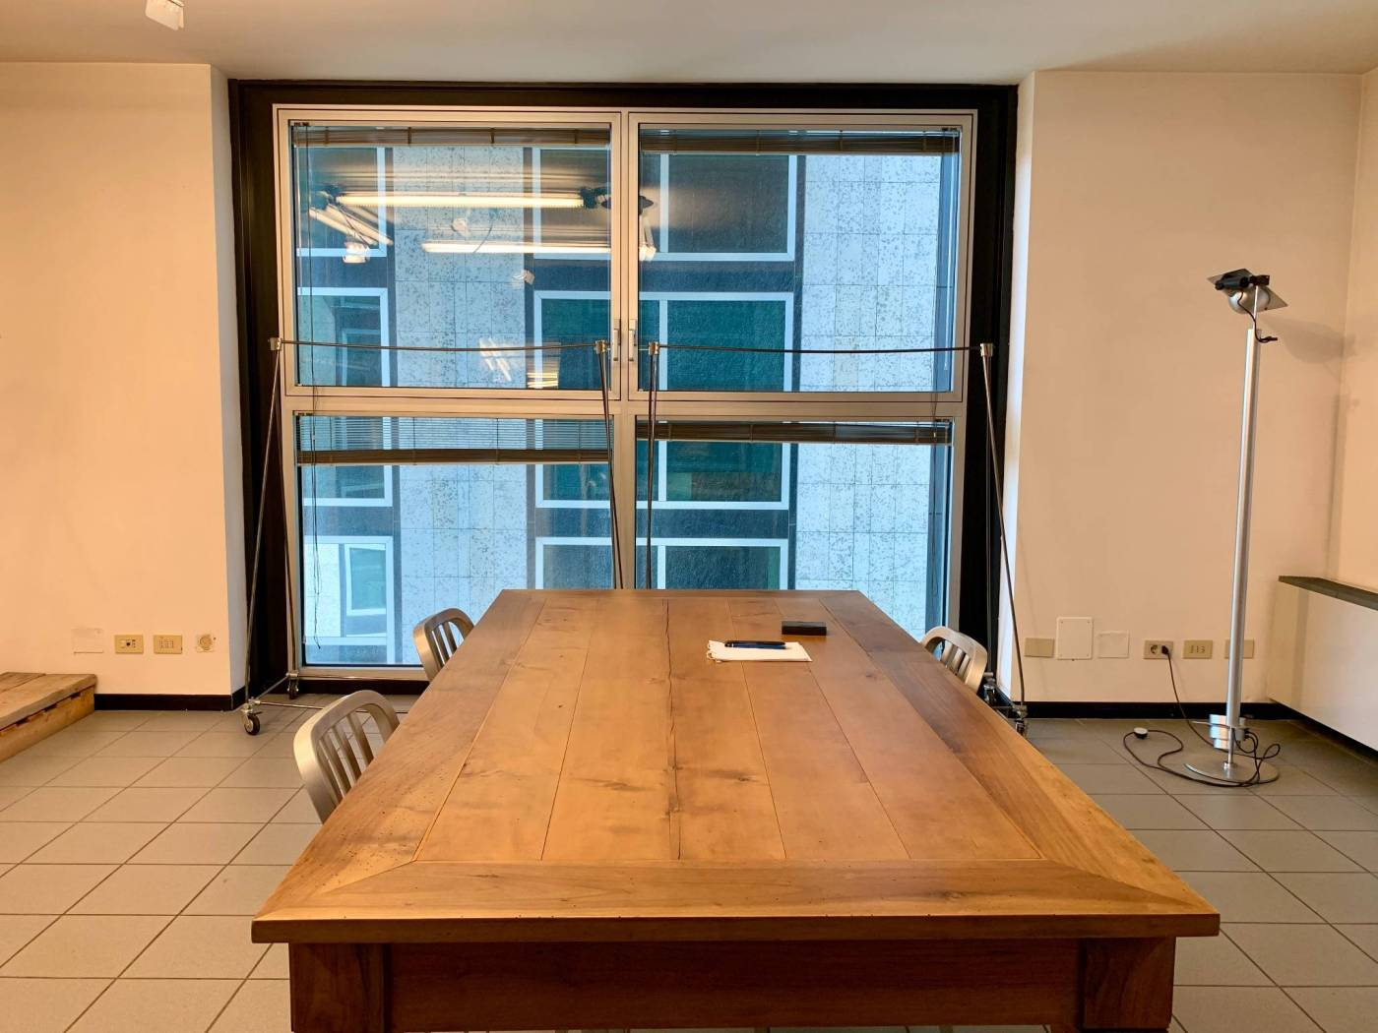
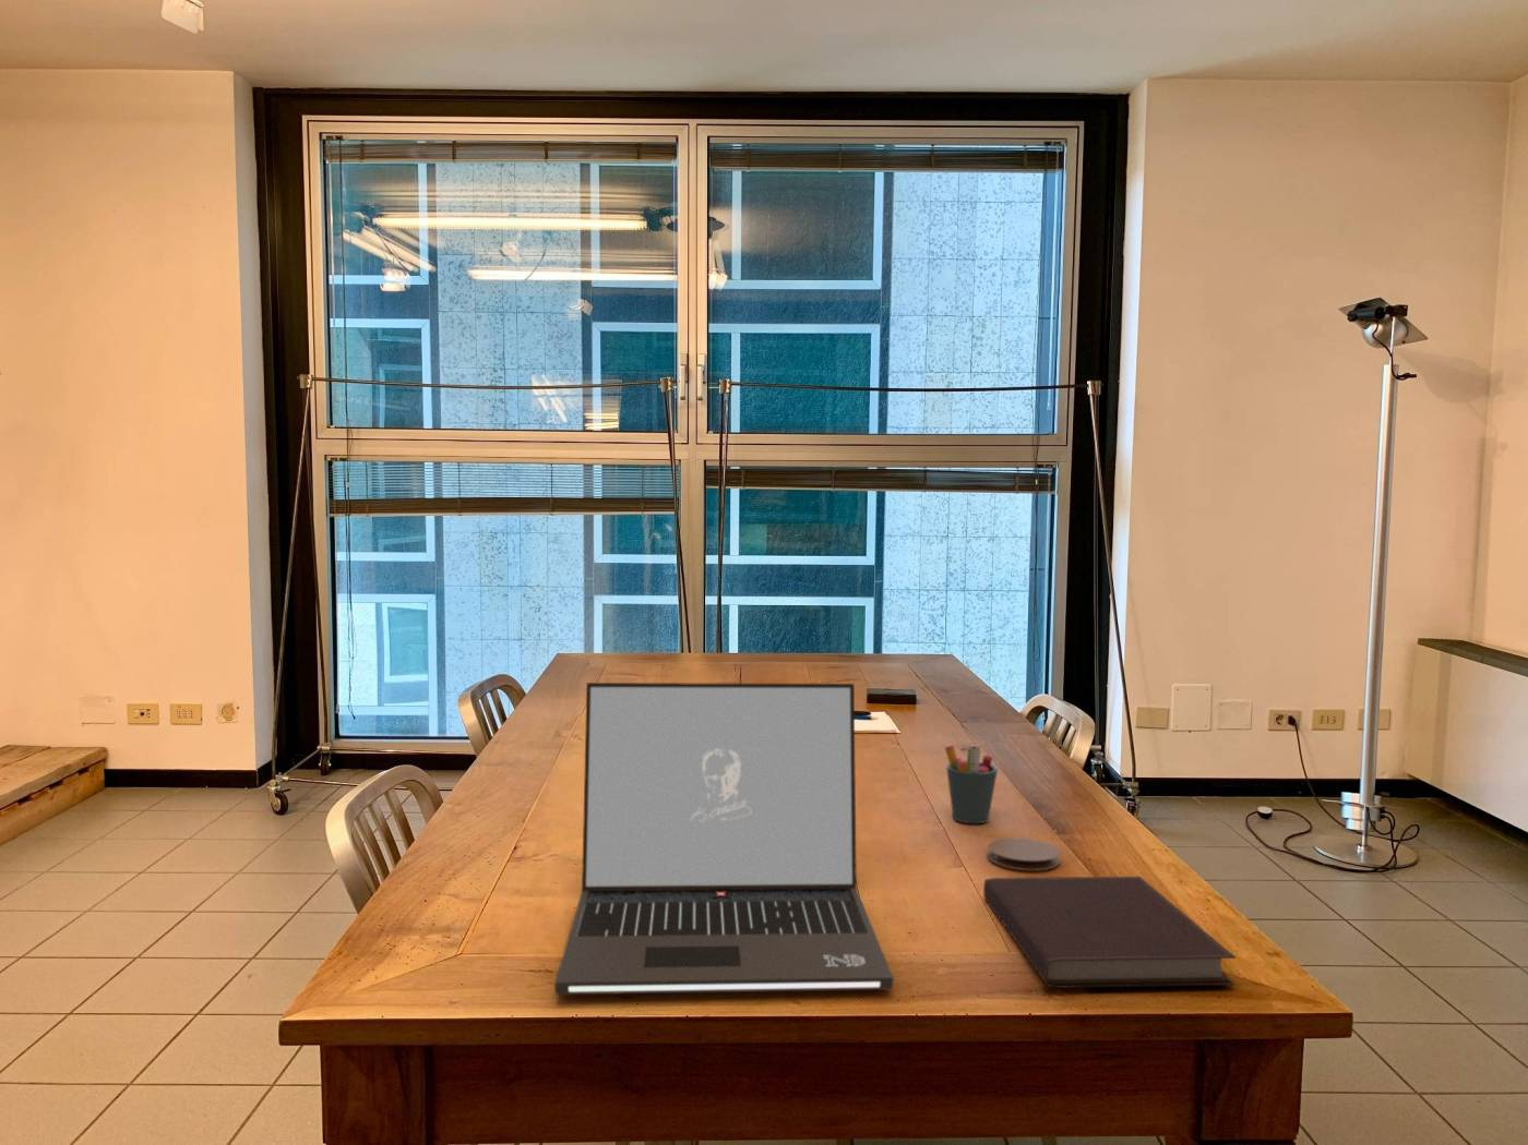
+ coaster [987,837,1061,871]
+ notebook [982,876,1238,989]
+ laptop [553,682,895,996]
+ pen holder [944,743,999,824]
